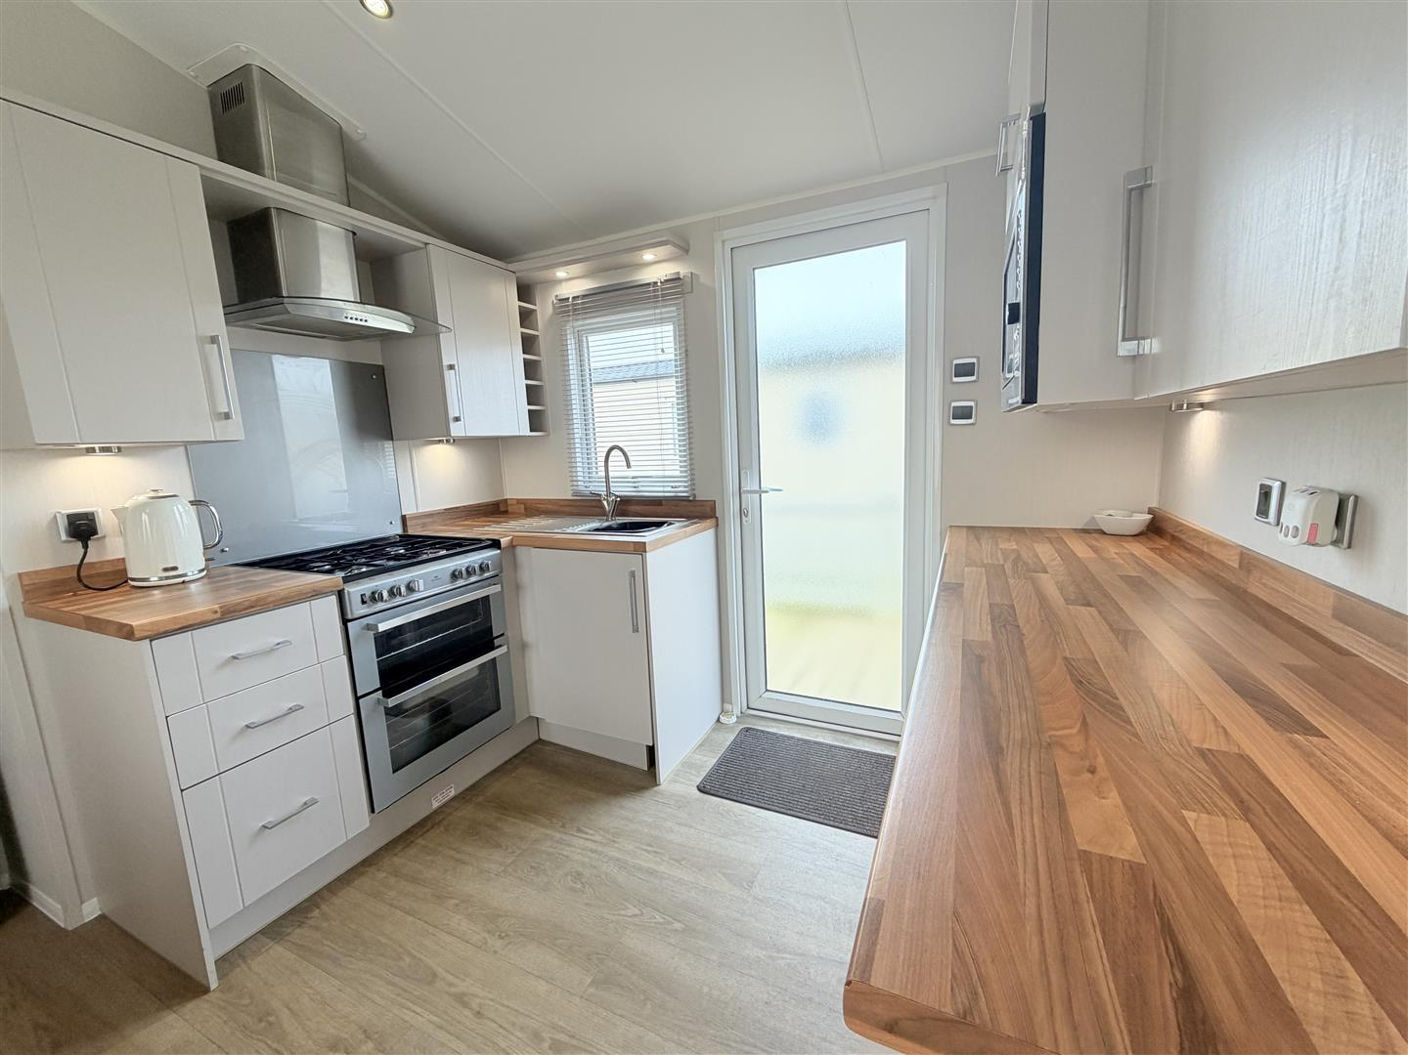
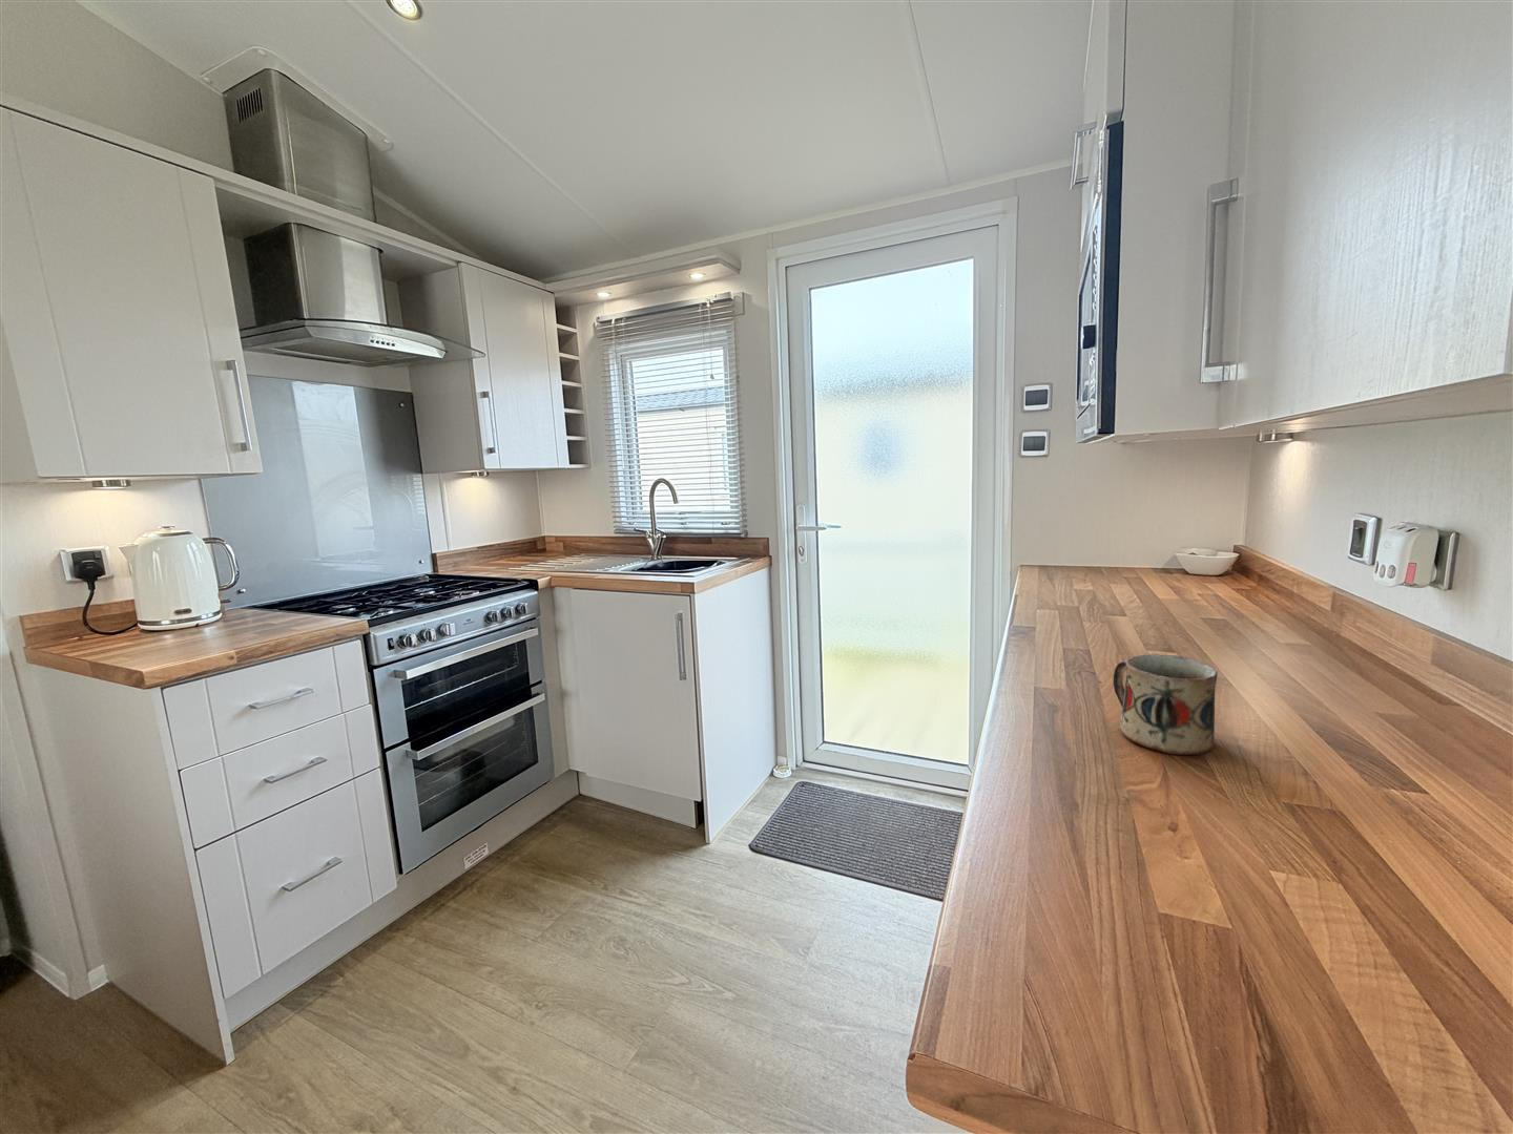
+ mug [1113,653,1219,756]
